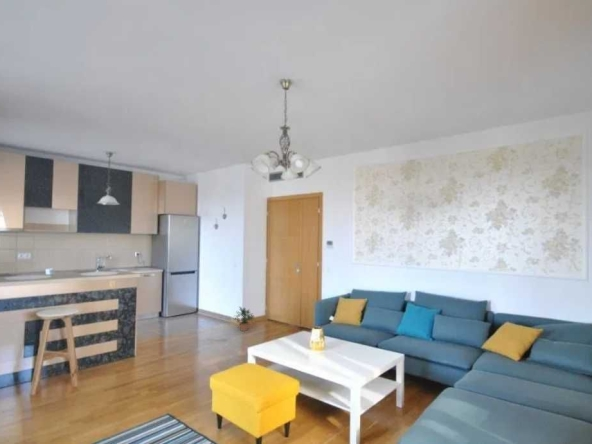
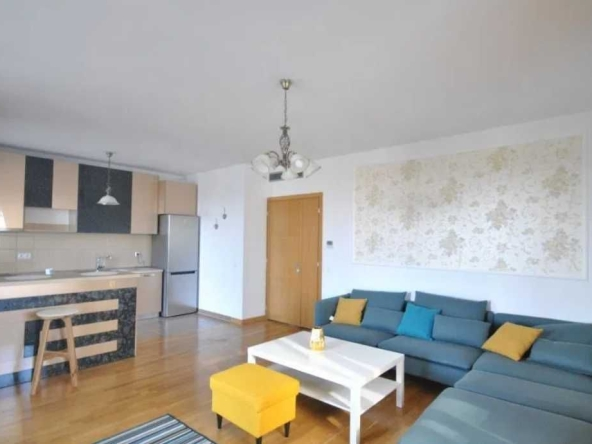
- potted plant [233,306,255,332]
